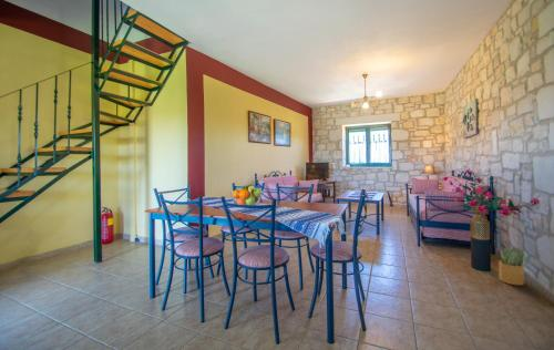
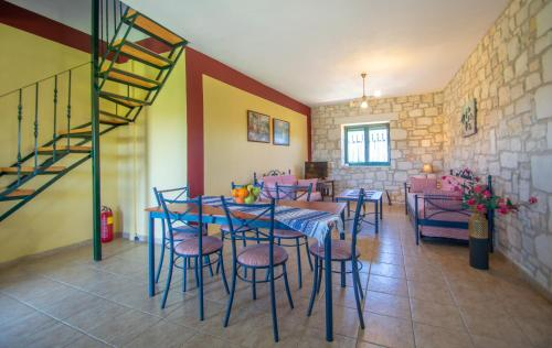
- potted plant [499,245,529,287]
